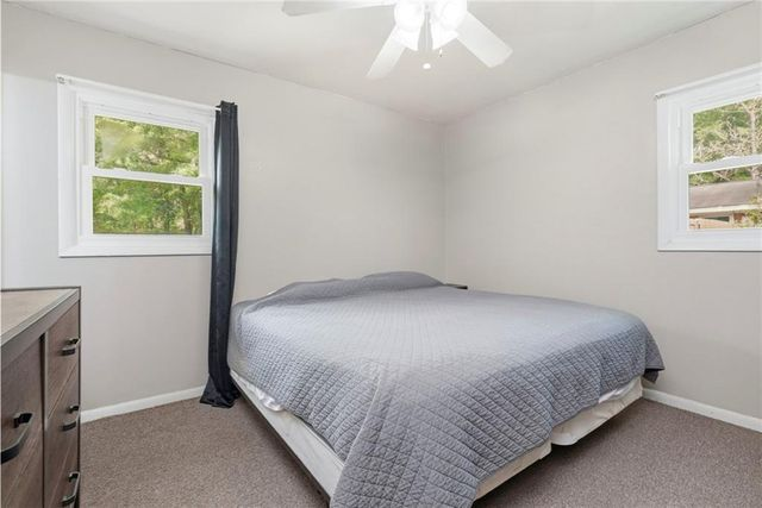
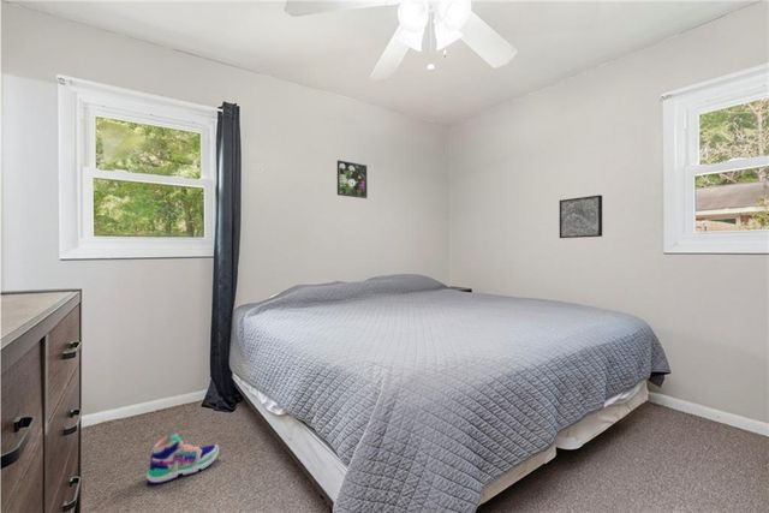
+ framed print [336,160,369,199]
+ sneaker [145,431,220,485]
+ wall art [559,193,603,239]
